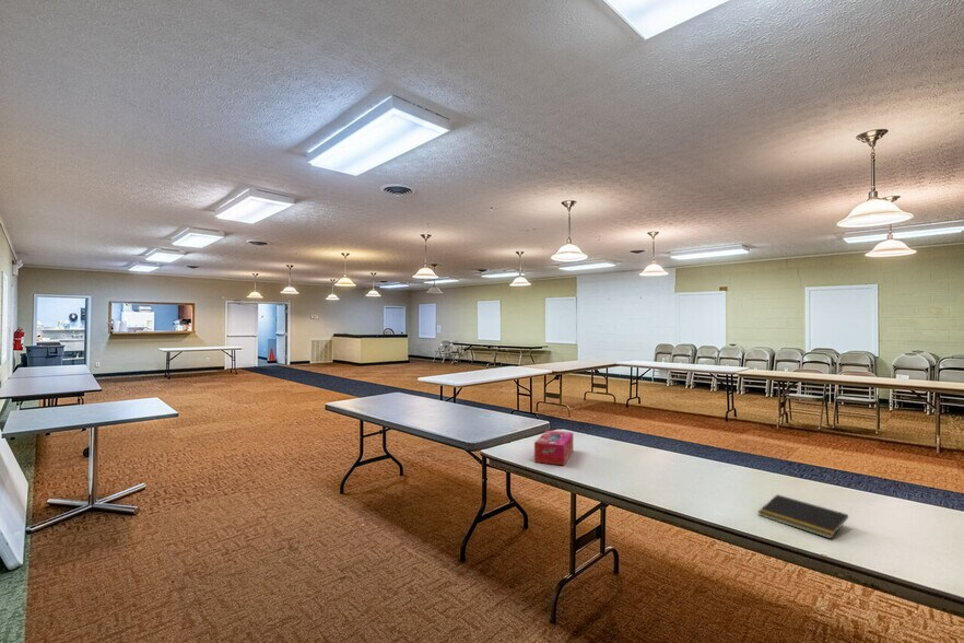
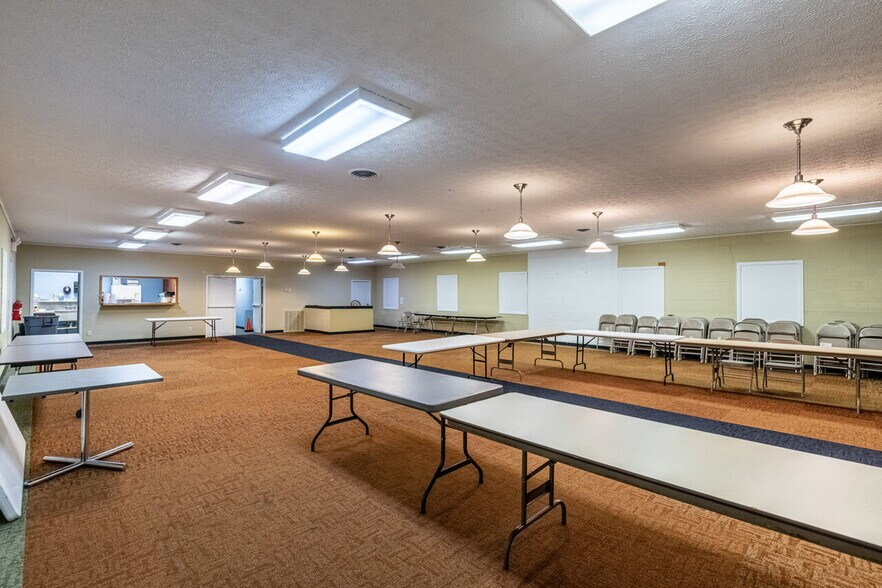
- tissue box [533,430,574,466]
- notepad [757,493,849,540]
